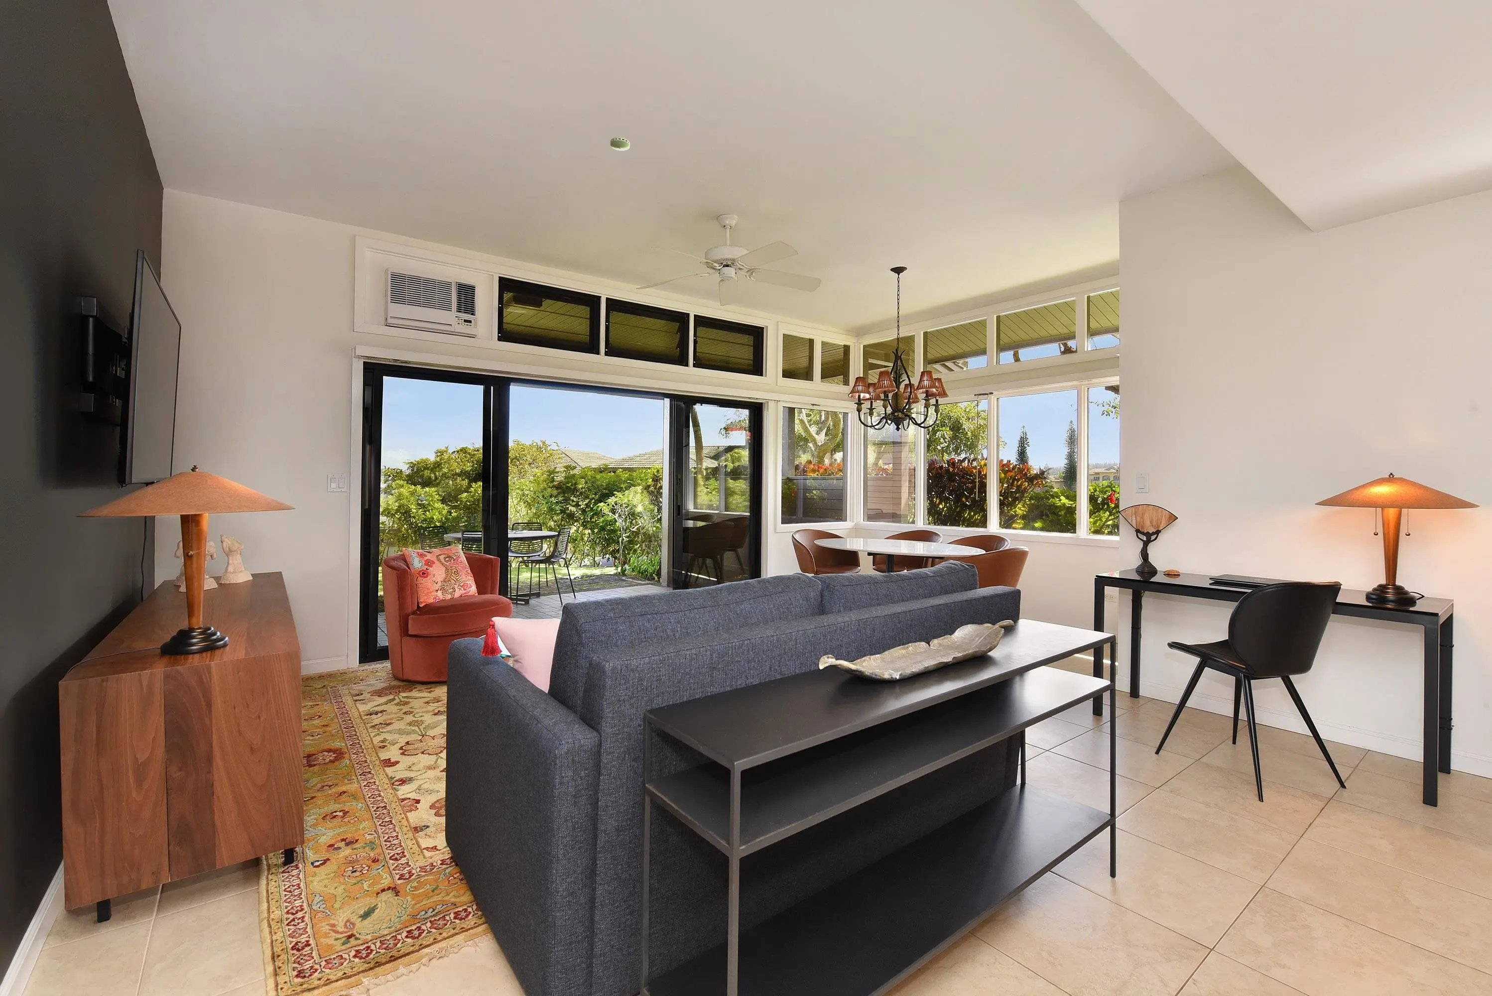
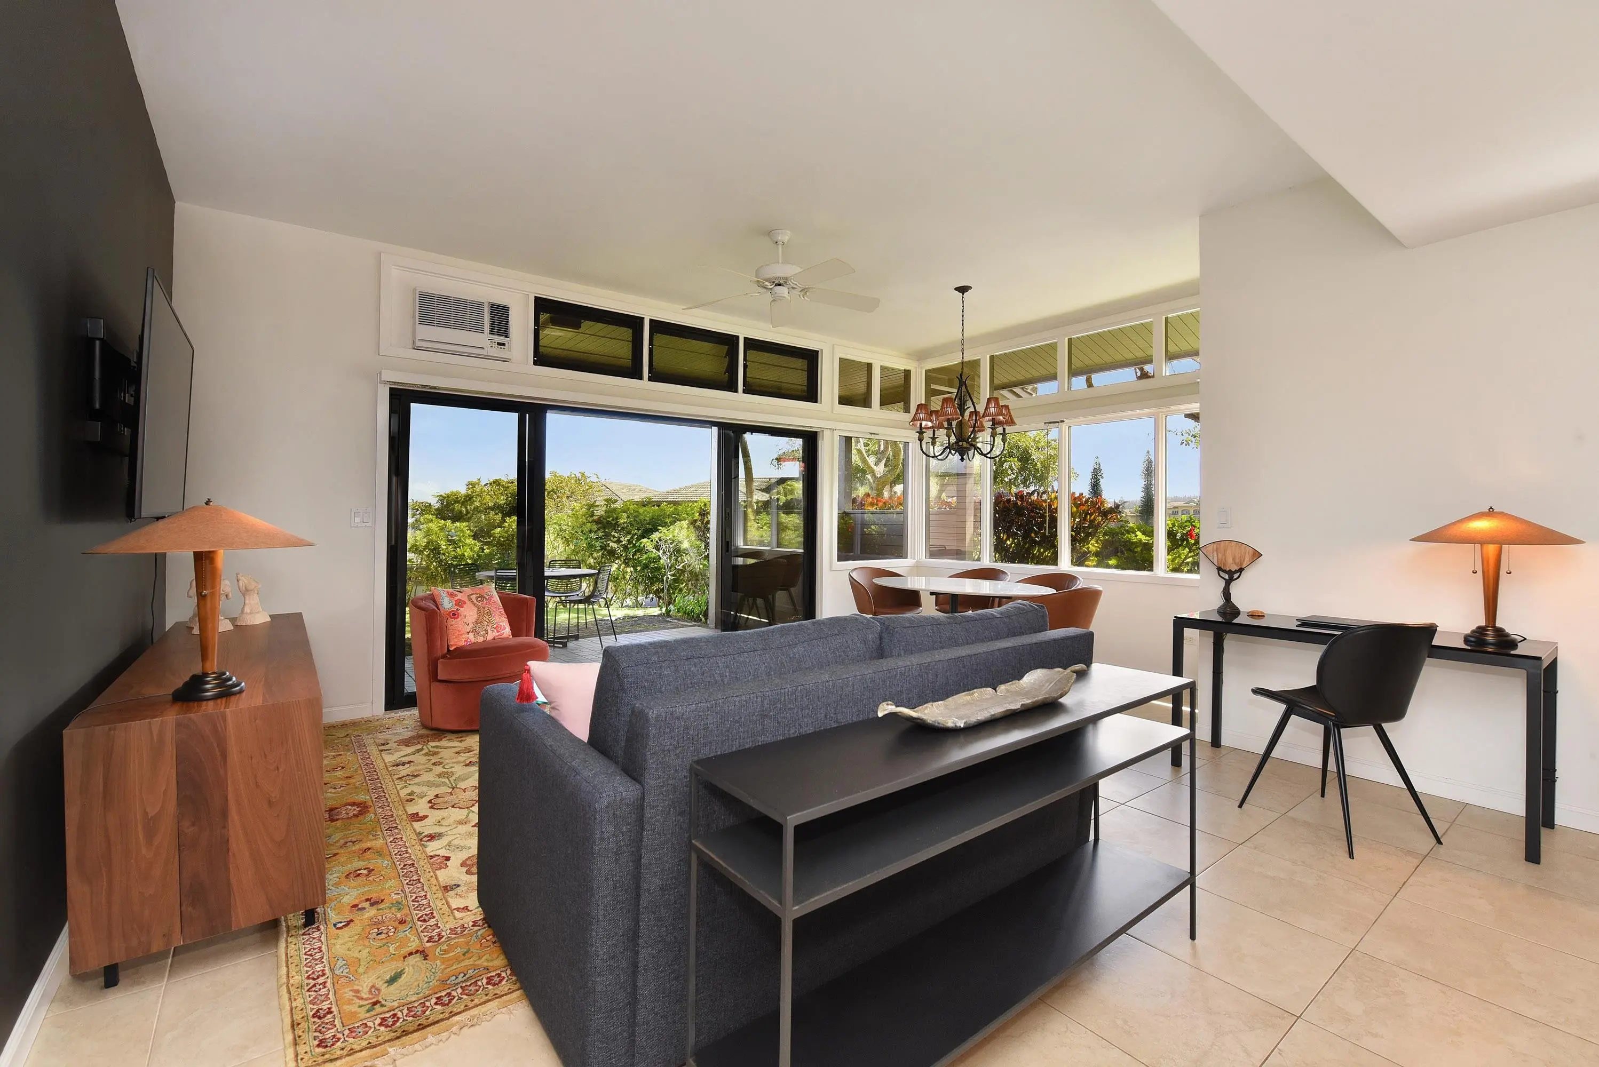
- smoke detector [610,137,630,151]
